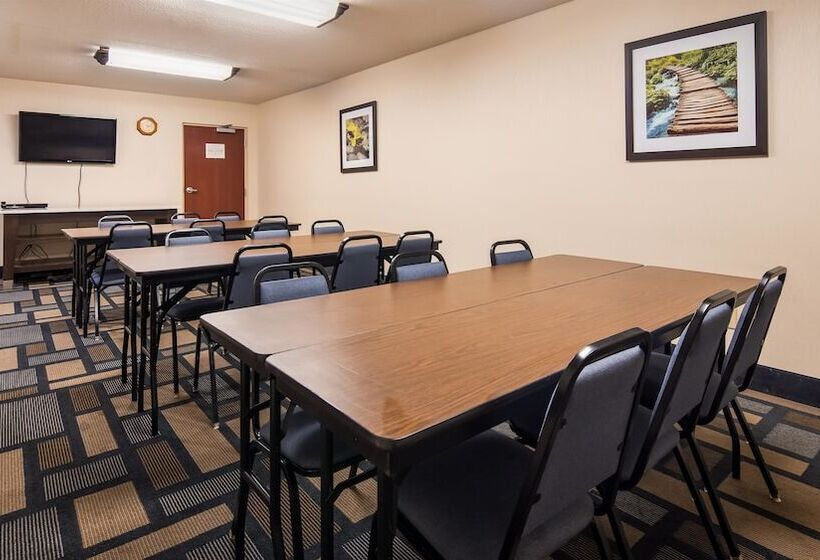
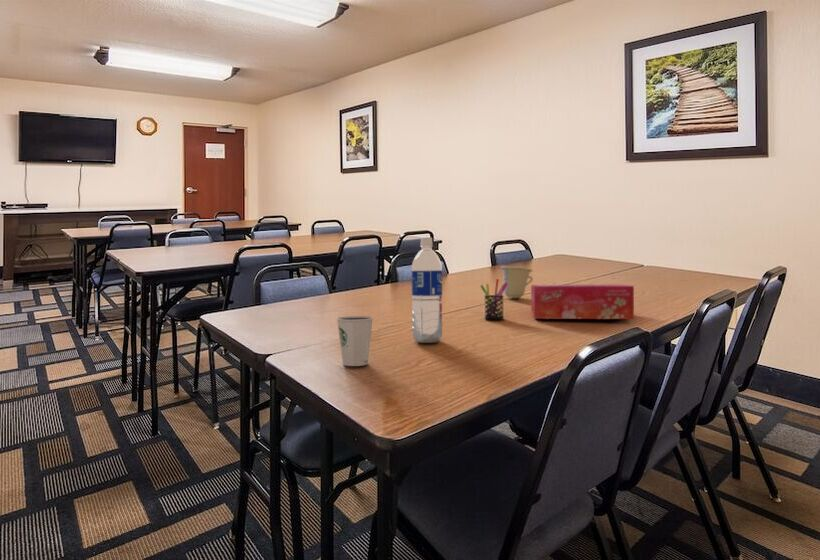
+ tissue box [530,283,635,320]
+ dixie cup [335,315,374,367]
+ water bottle [411,237,443,344]
+ pen holder [479,278,507,320]
+ cup [500,265,534,299]
